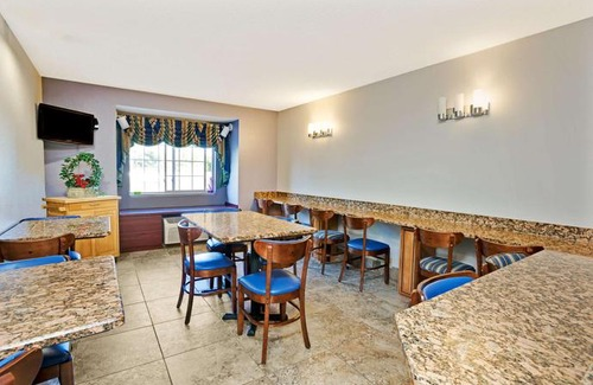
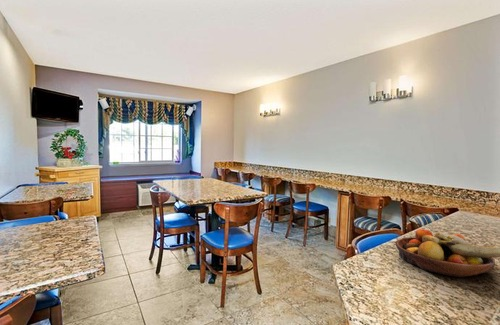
+ fruit bowl [395,228,500,278]
